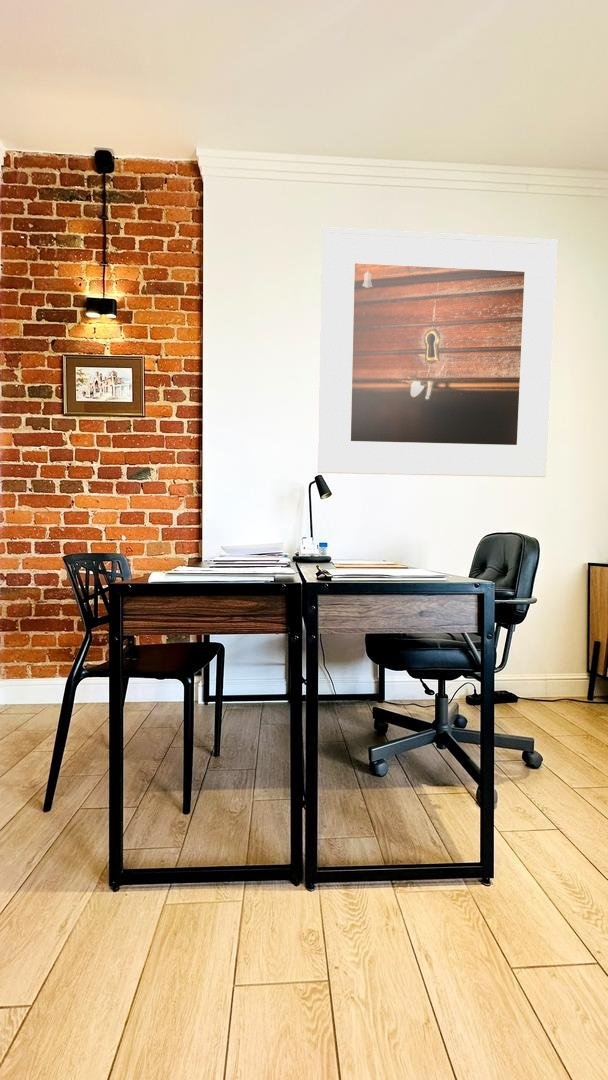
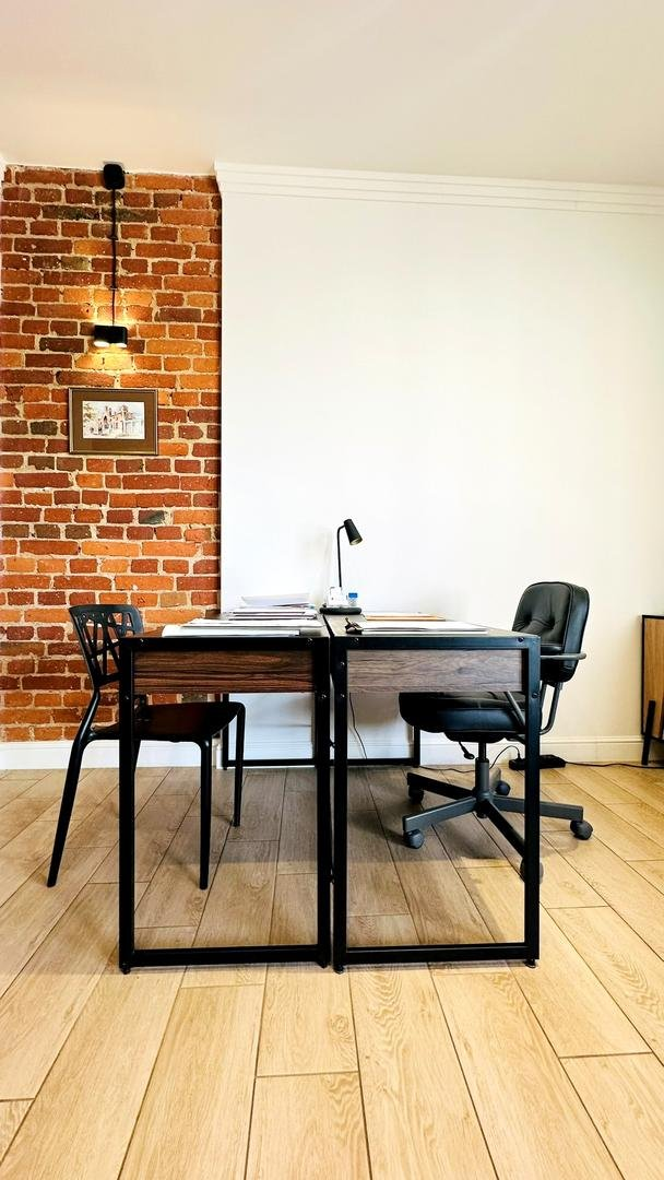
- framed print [317,226,558,478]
